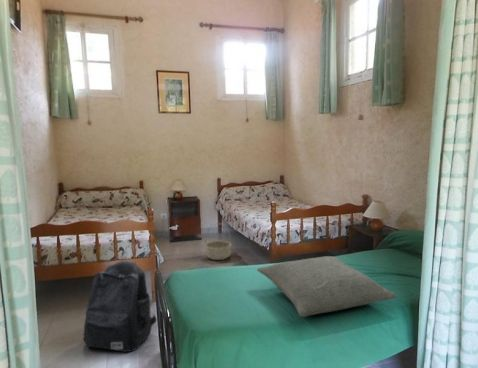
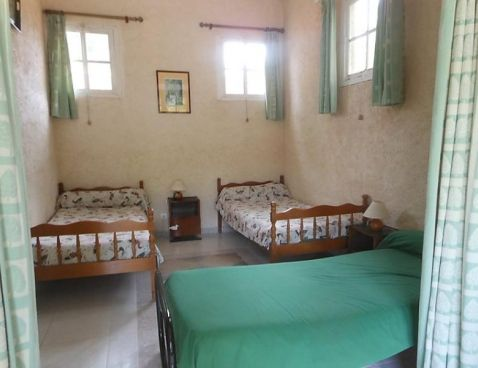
- pillow [256,255,398,318]
- basket [204,222,233,261]
- backpack [82,260,158,353]
